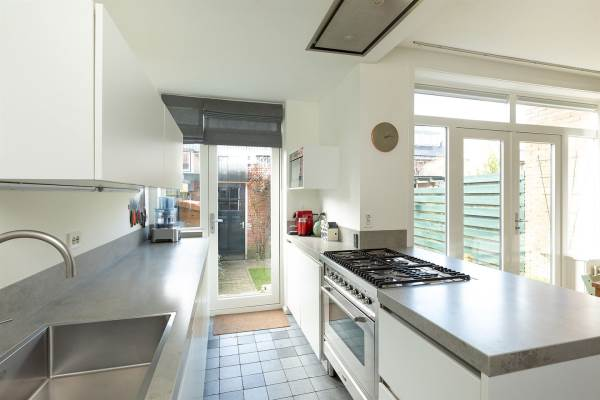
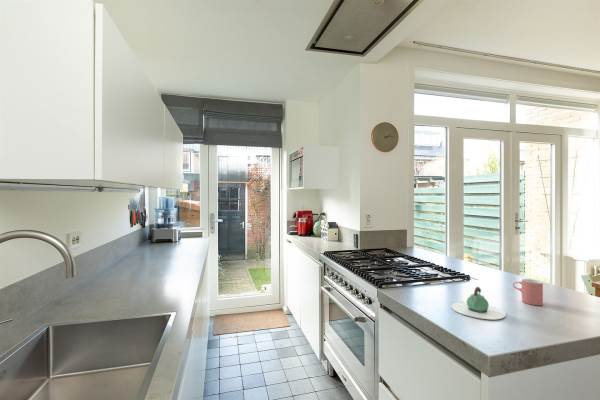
+ teapot [450,286,507,320]
+ cup [512,278,544,306]
